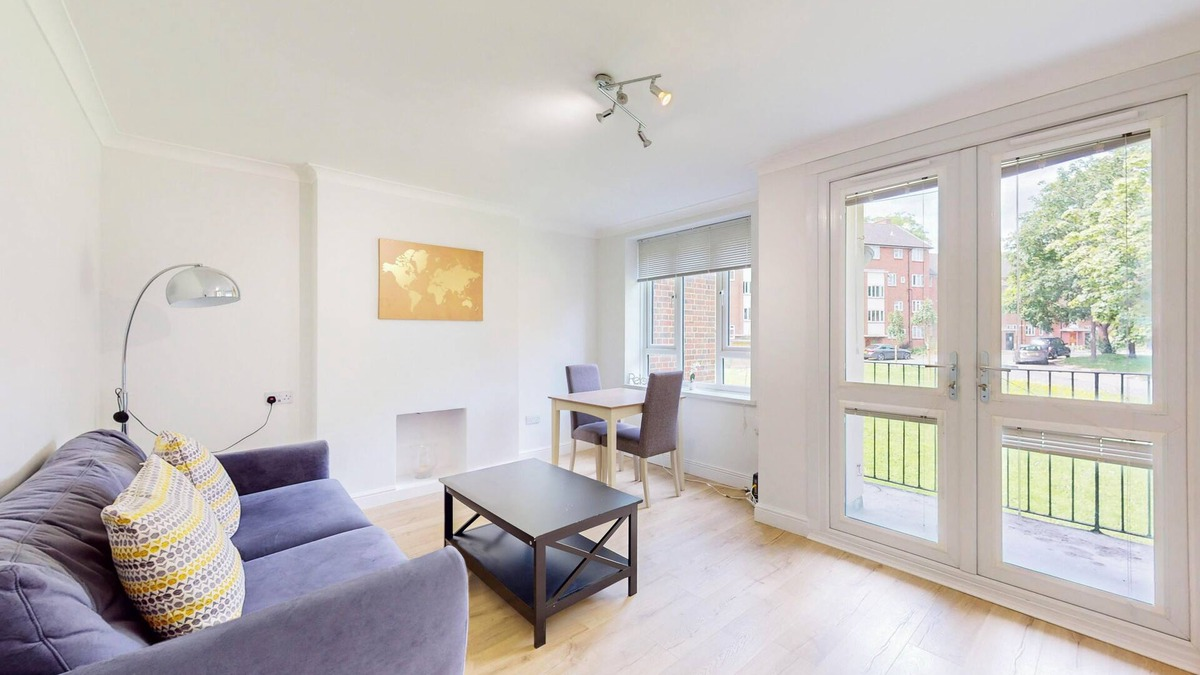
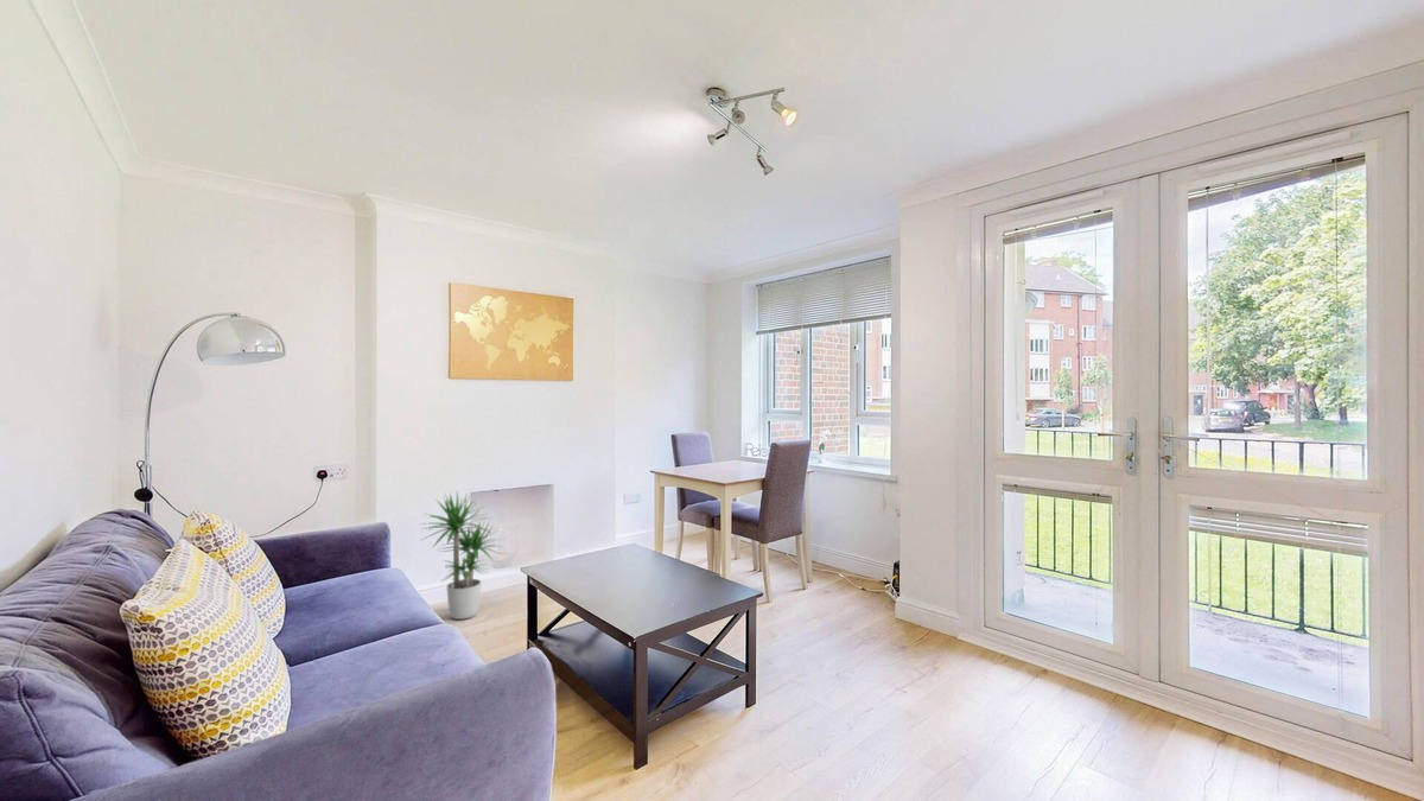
+ potted plant [420,491,503,621]
